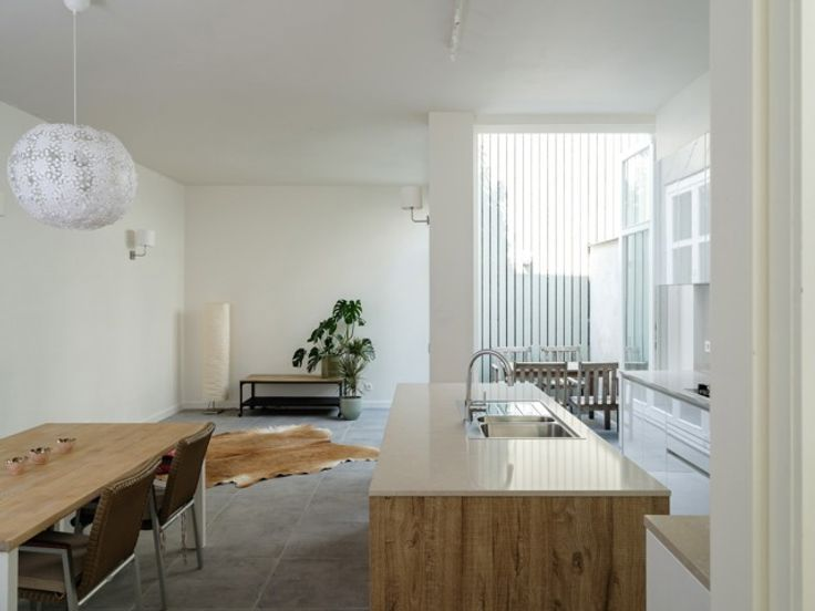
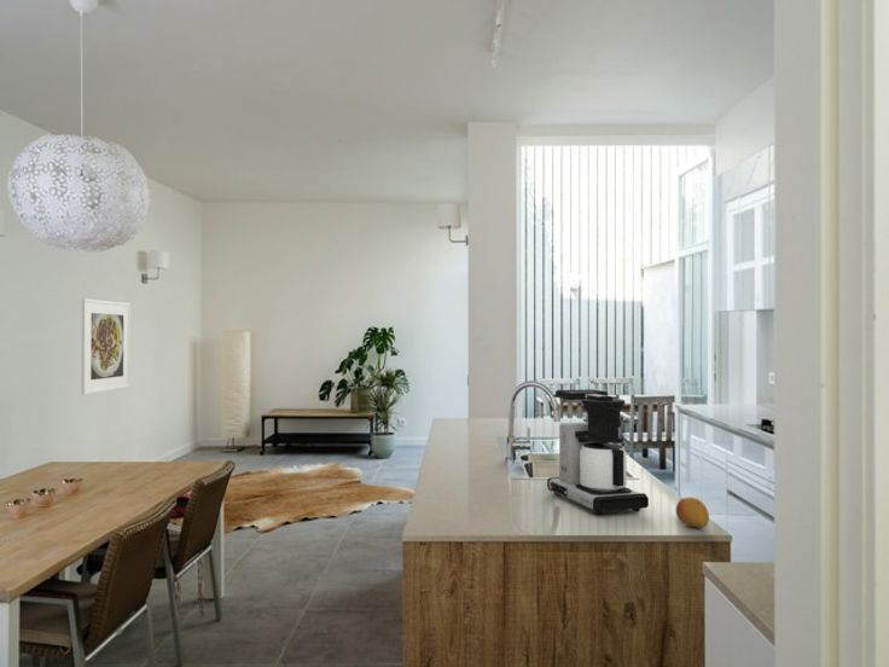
+ fruit [675,497,710,529]
+ coffee maker [546,388,650,516]
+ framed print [80,297,132,396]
